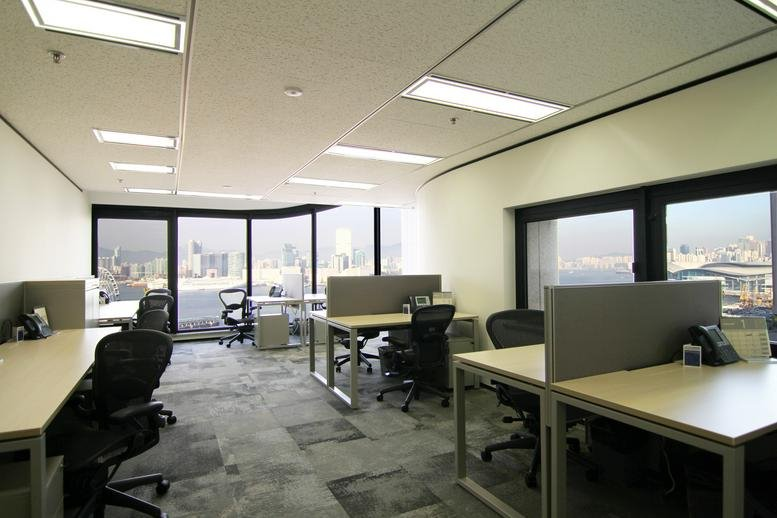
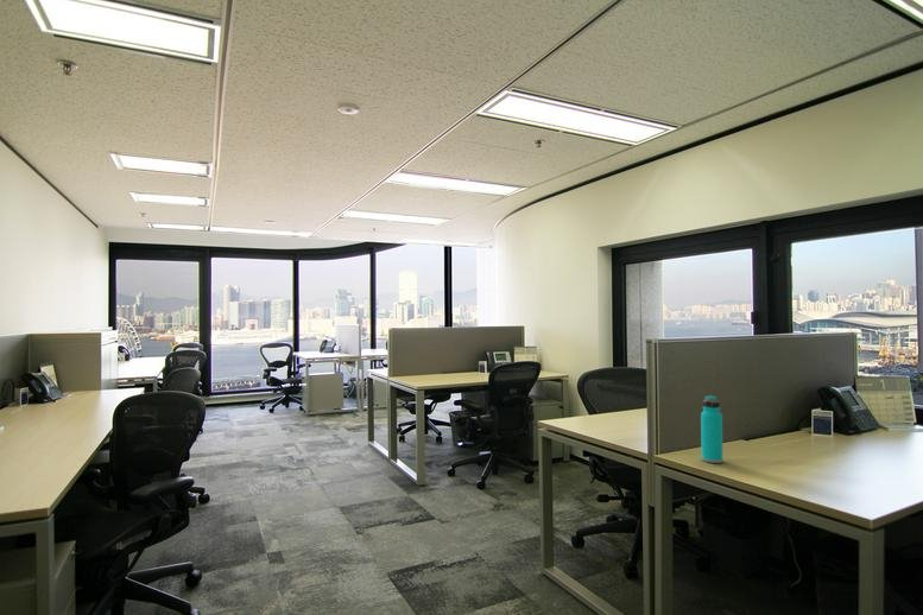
+ water bottle [700,394,725,464]
